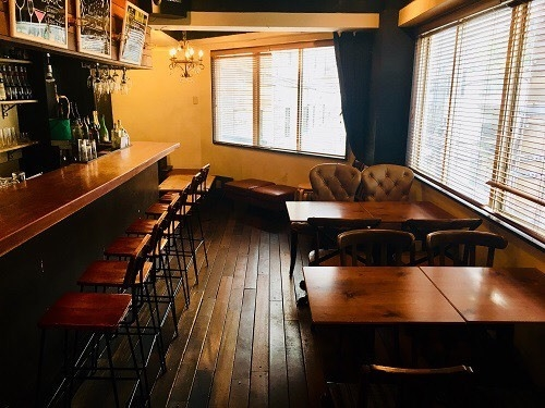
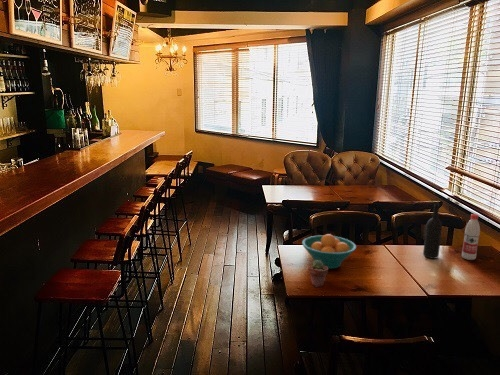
+ fruit bowl [301,233,357,269]
+ water bottle [461,213,481,261]
+ wine bottle [422,203,443,260]
+ potted succulent [308,260,329,288]
